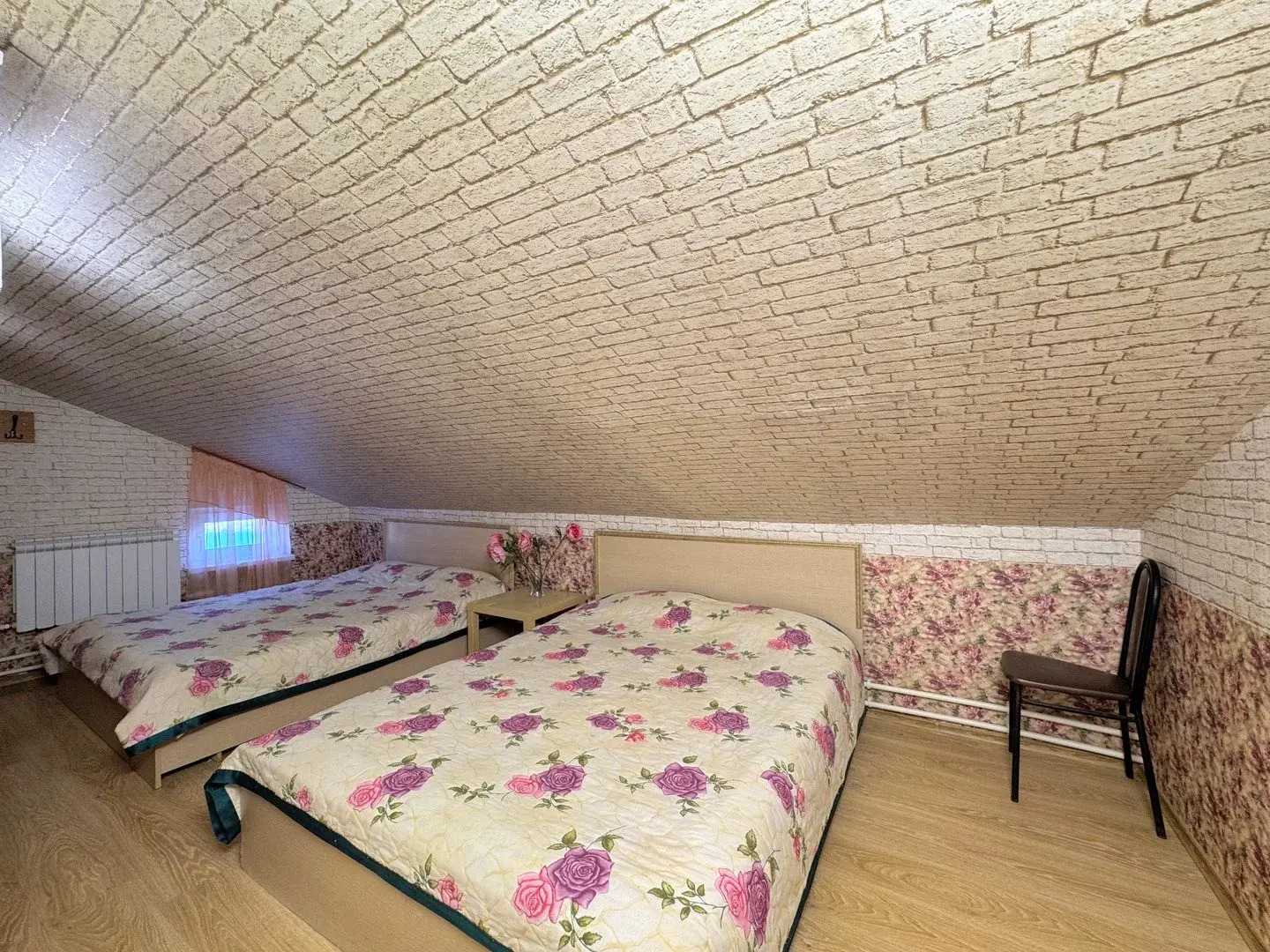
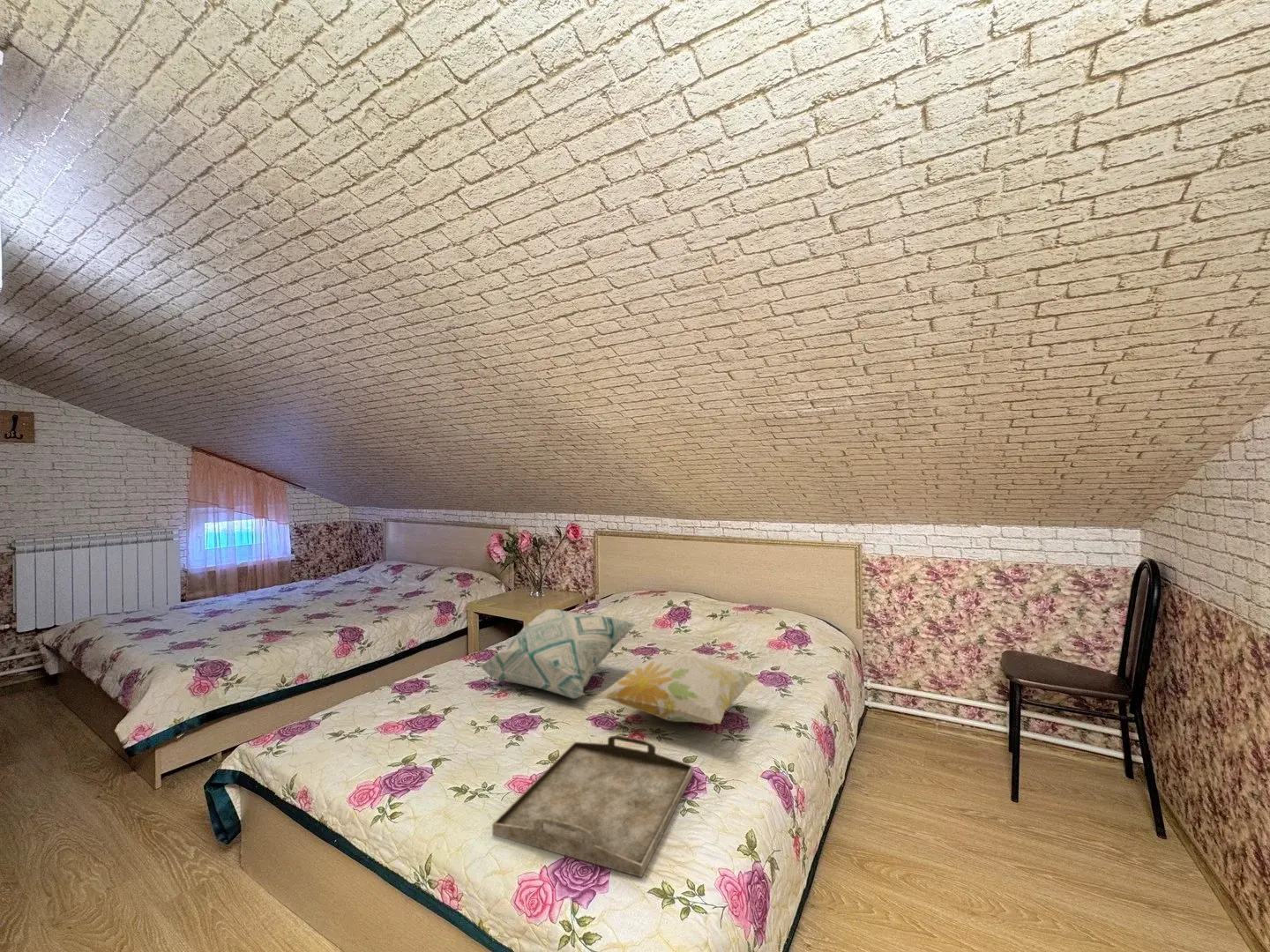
+ decorative pillow [598,653,758,725]
+ serving tray [491,734,694,878]
+ decorative pillow [480,608,637,699]
